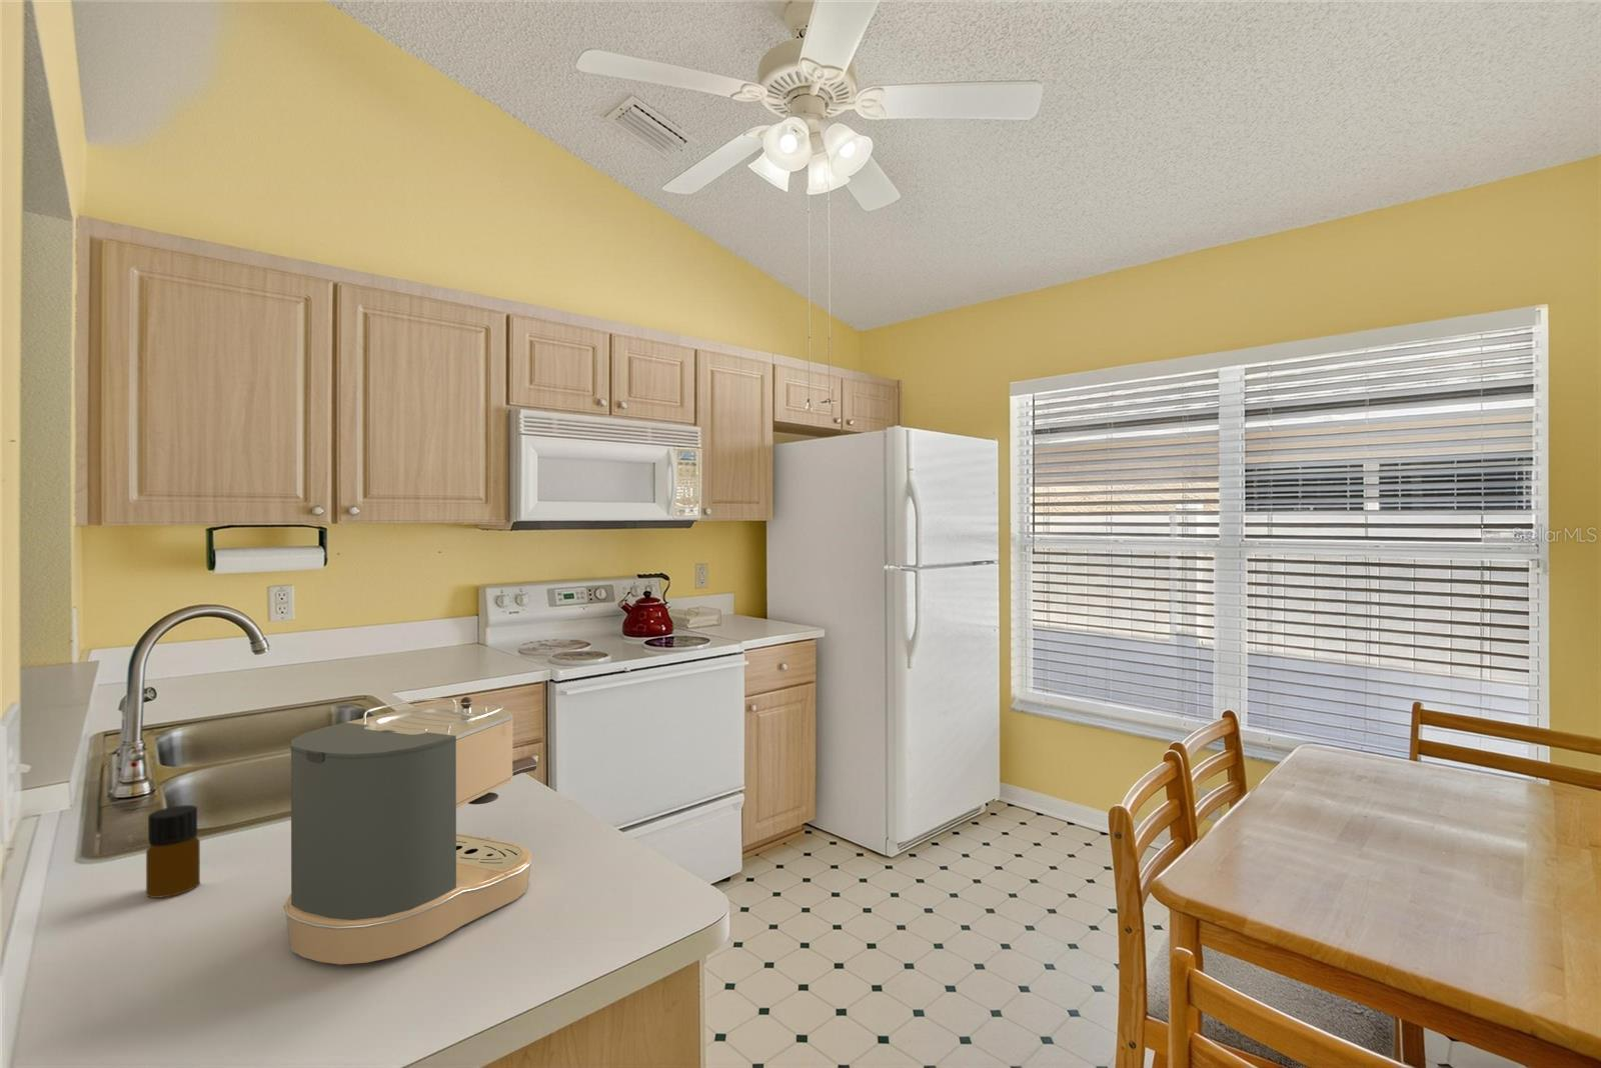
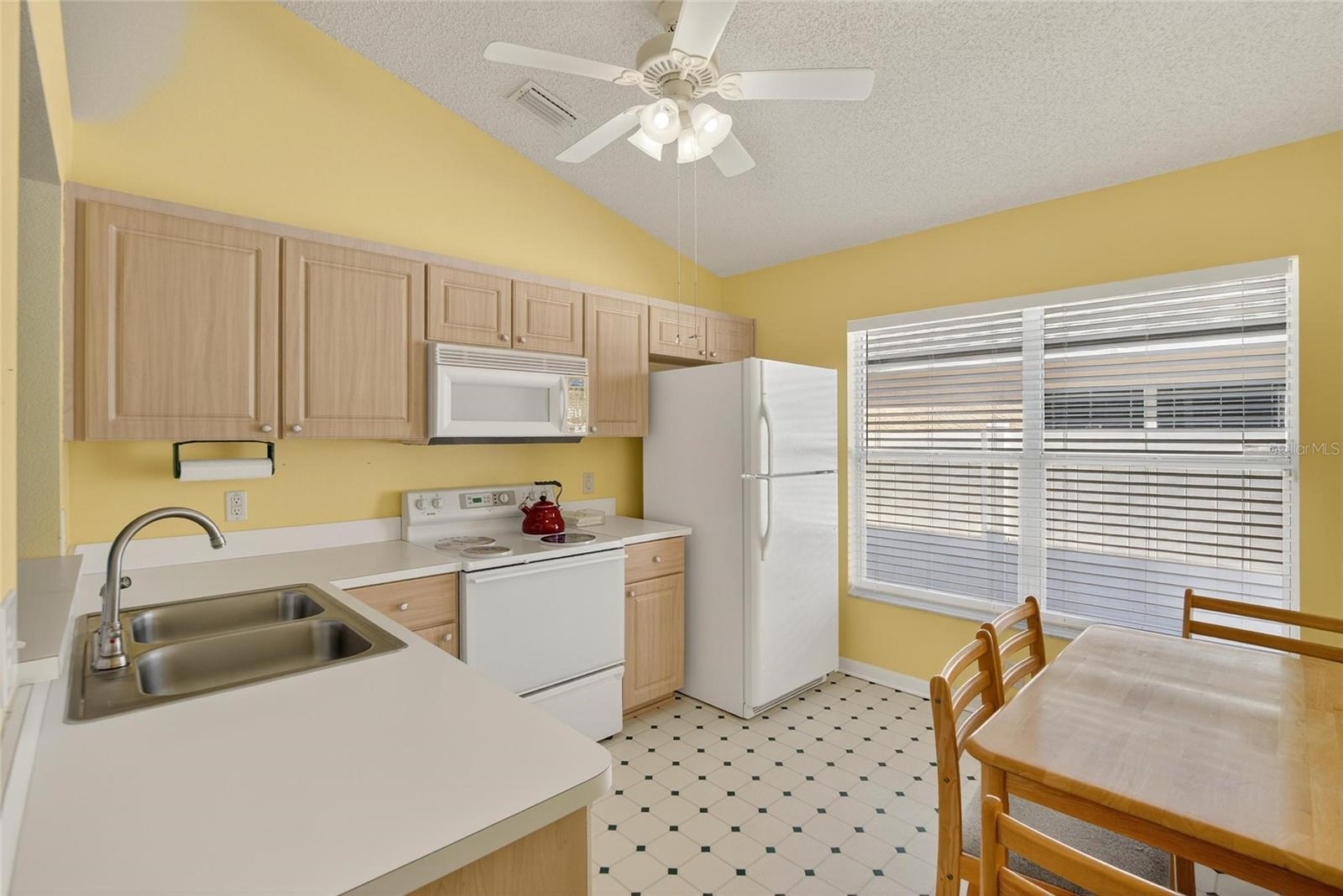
- coffee maker [284,696,539,965]
- bottle [145,805,201,899]
